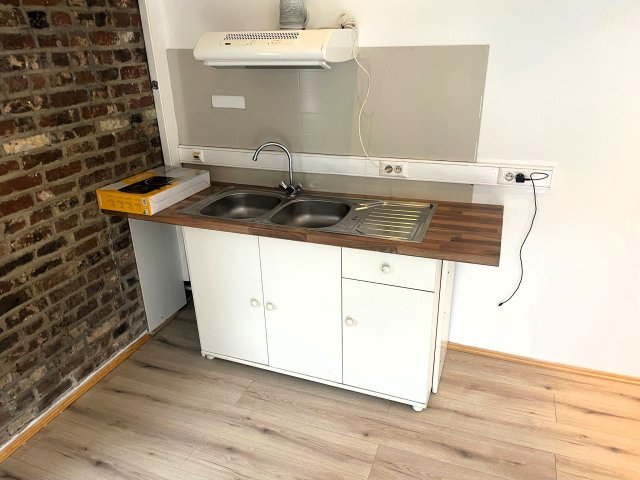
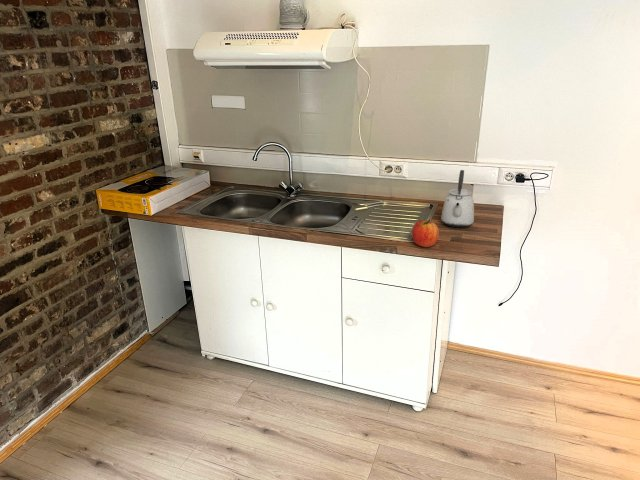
+ kettle [440,169,475,228]
+ apple [411,219,440,248]
